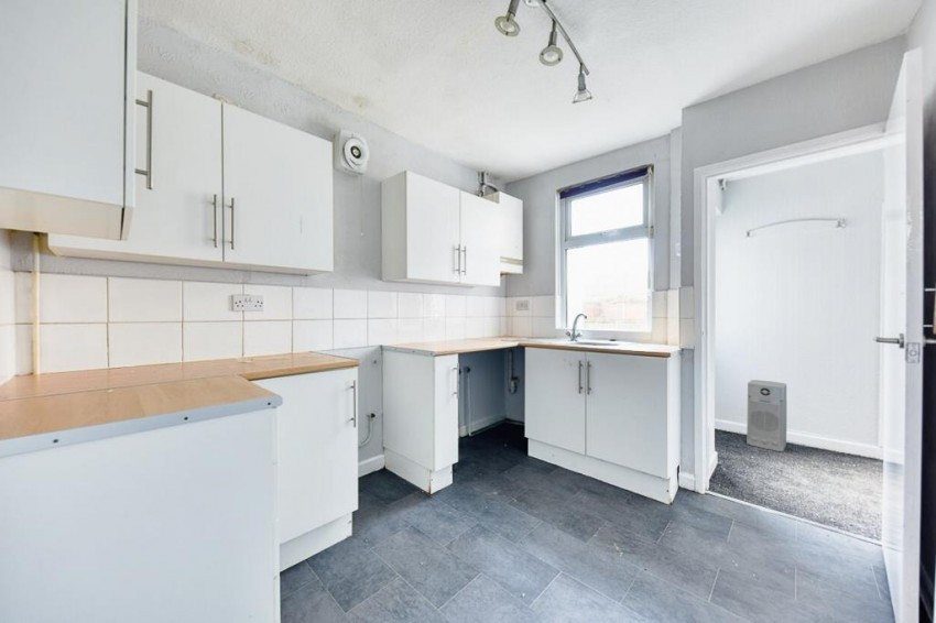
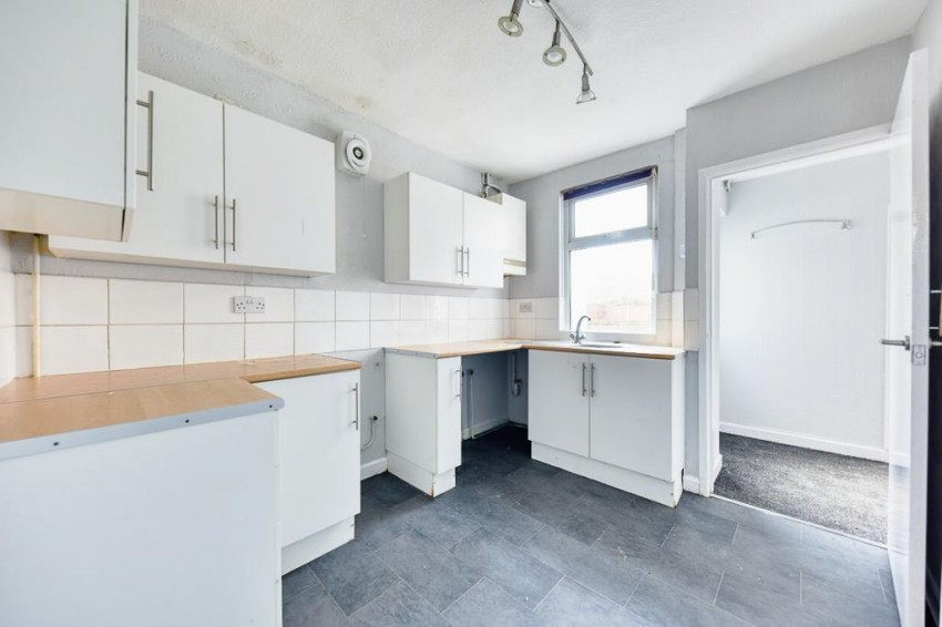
- air purifier [745,379,787,452]
